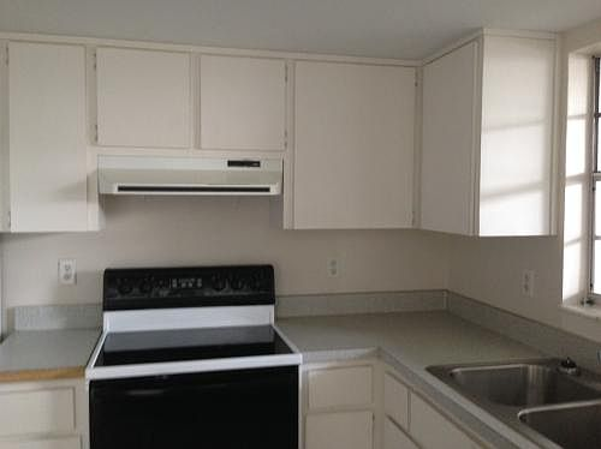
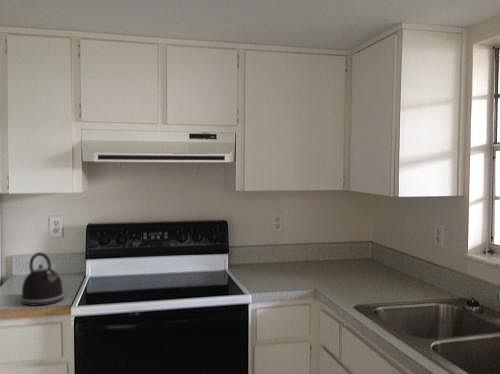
+ kettle [20,251,65,307]
